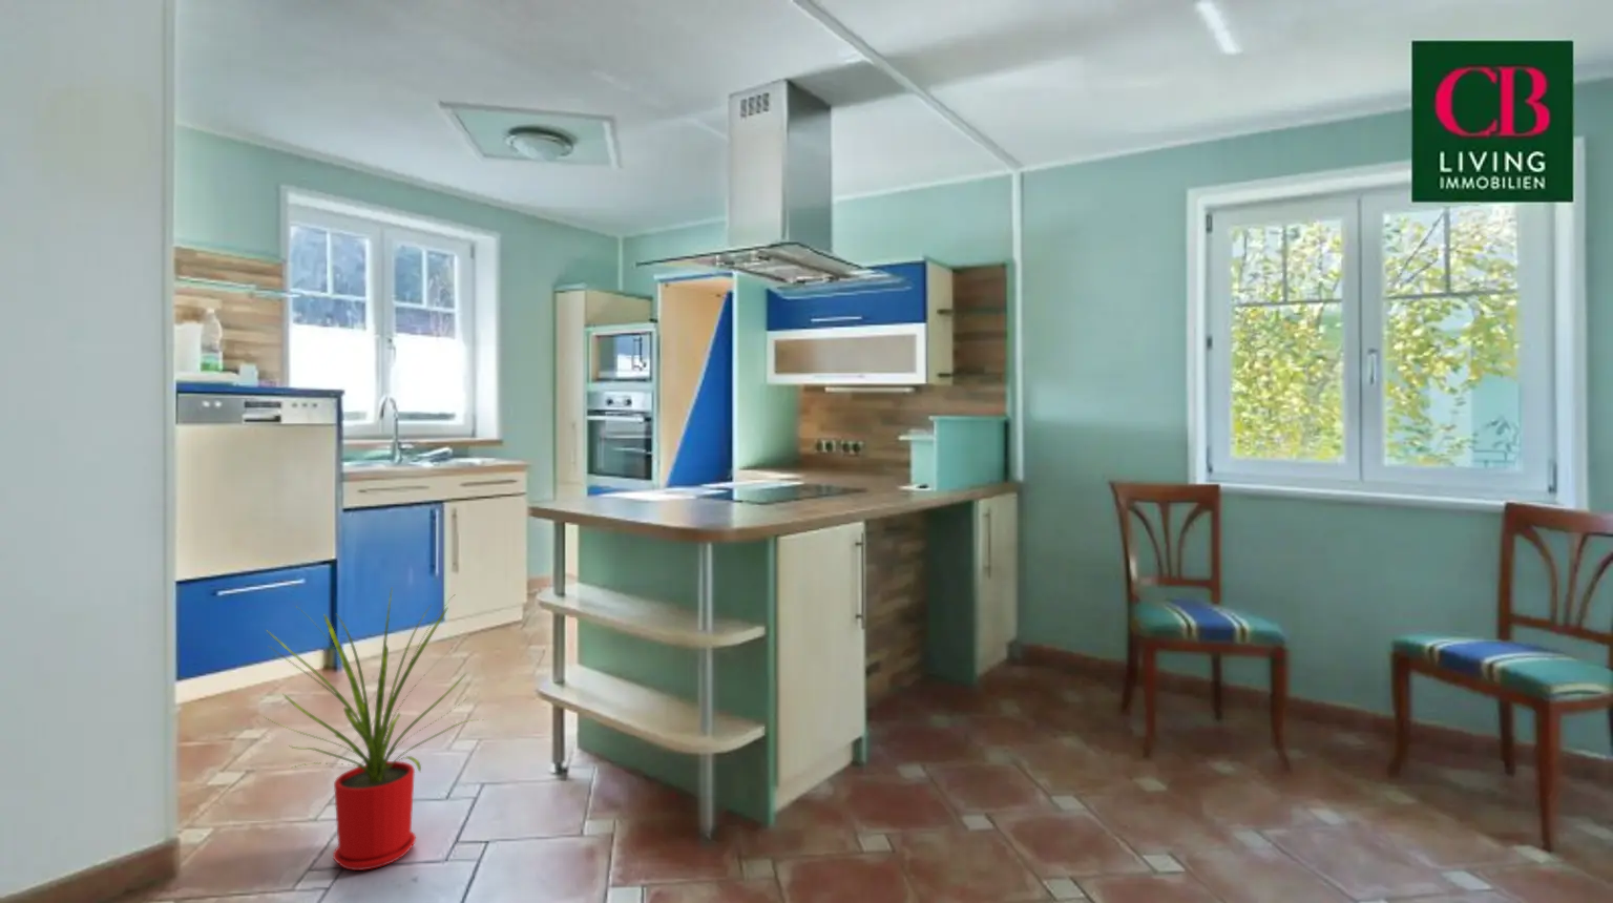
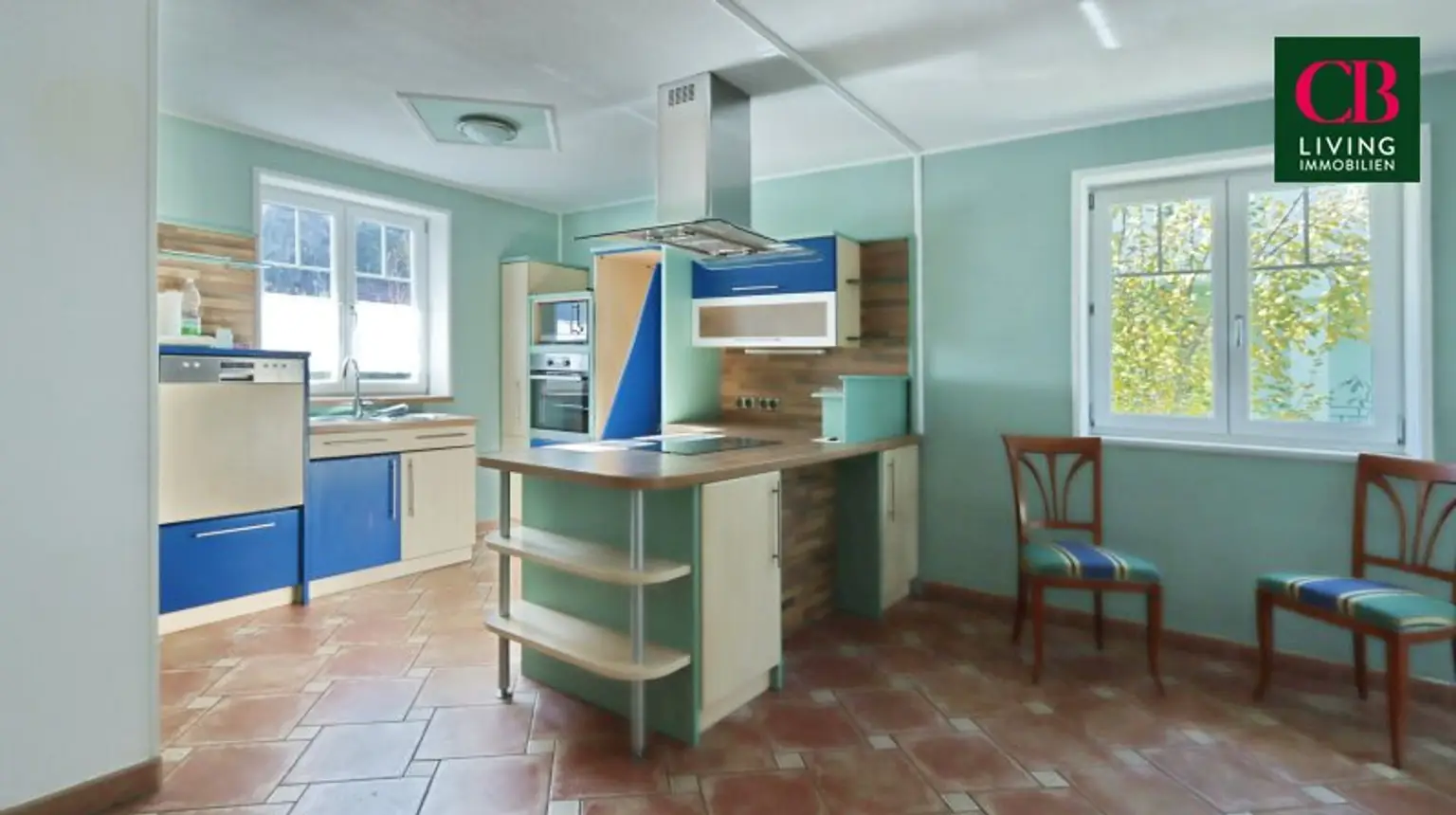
- house plant [261,587,487,872]
